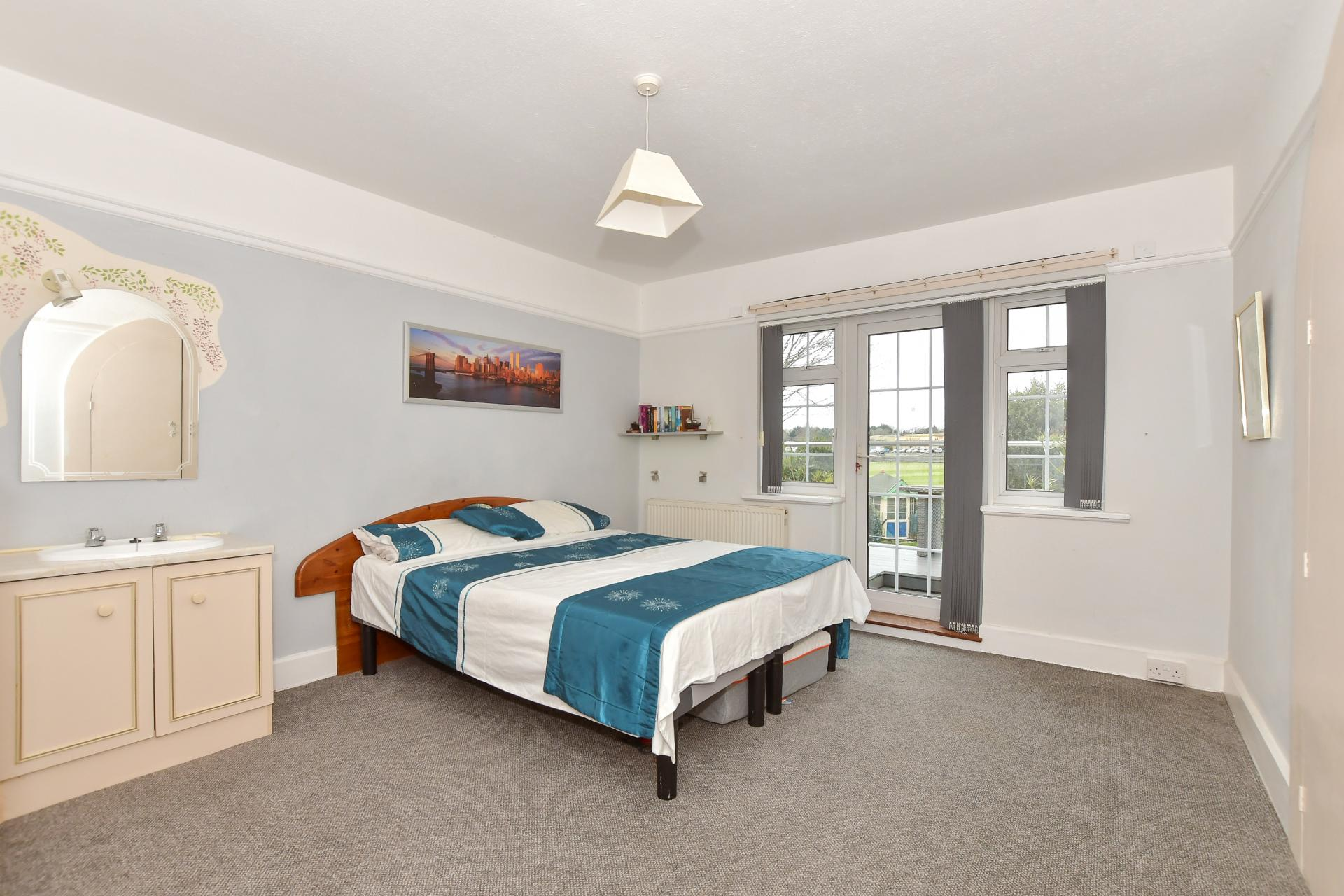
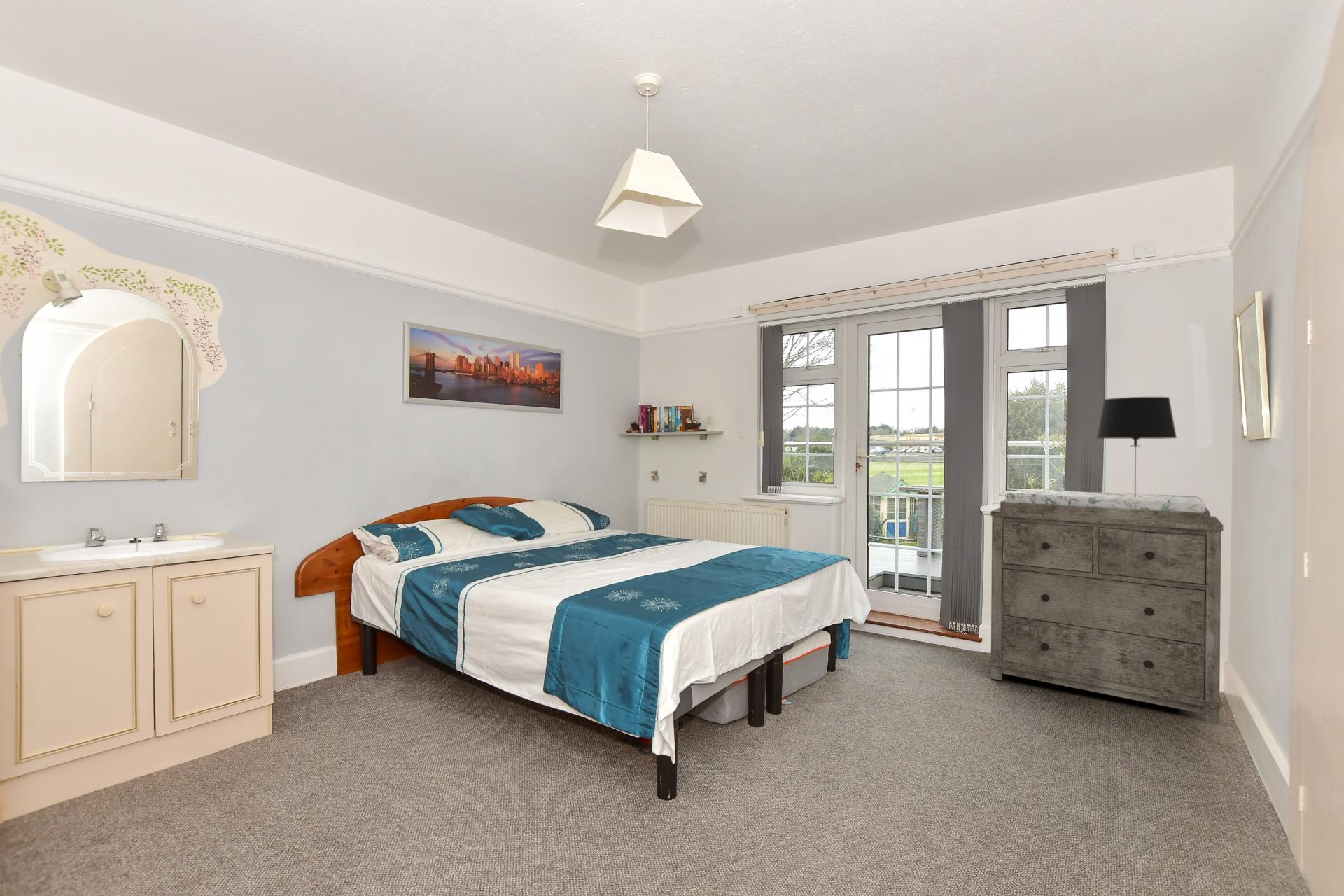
+ table lamp [1096,396,1177,494]
+ dresser [989,489,1224,725]
